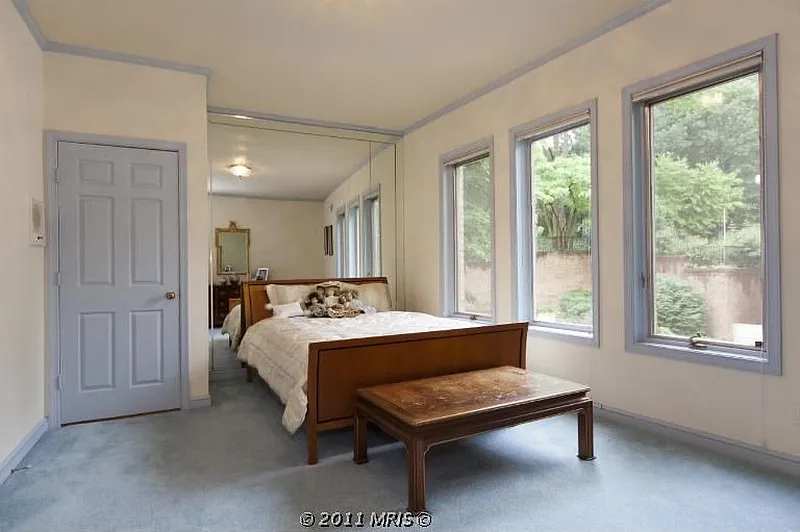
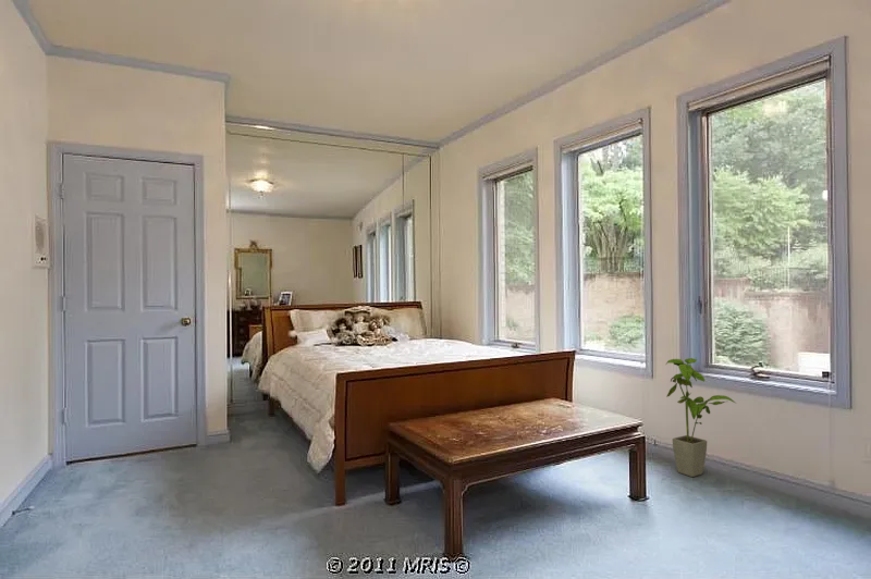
+ house plant [665,357,738,478]
